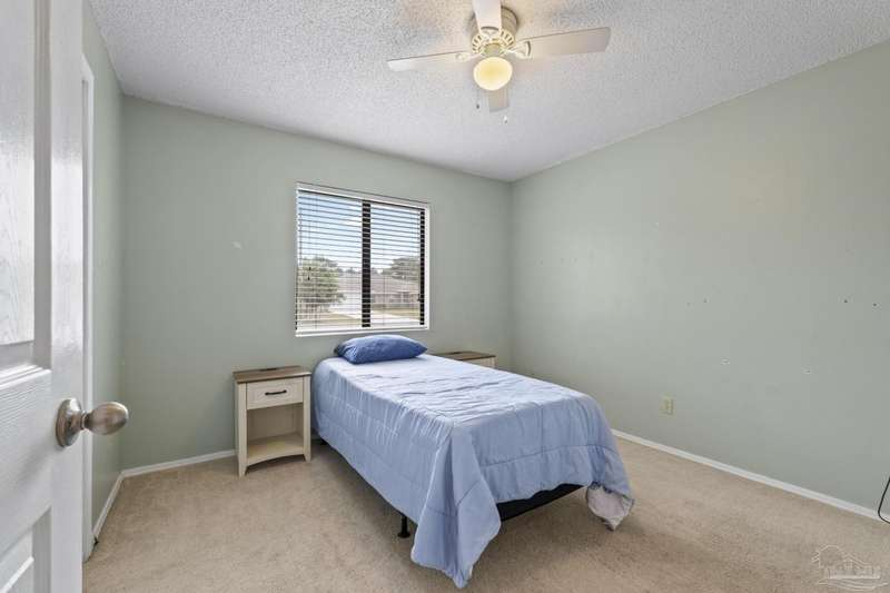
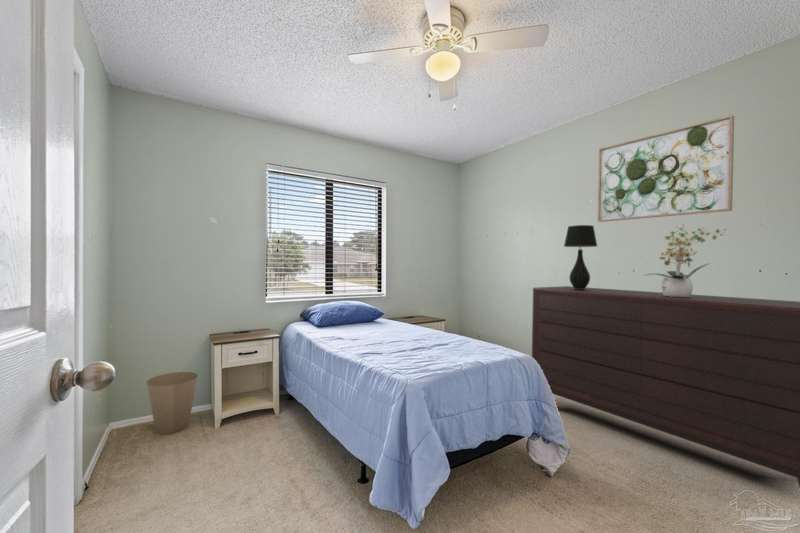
+ potted plant [643,223,727,297]
+ dresser [531,285,800,488]
+ wall art [596,114,735,223]
+ trash can [146,371,199,435]
+ table lamp [563,224,598,289]
